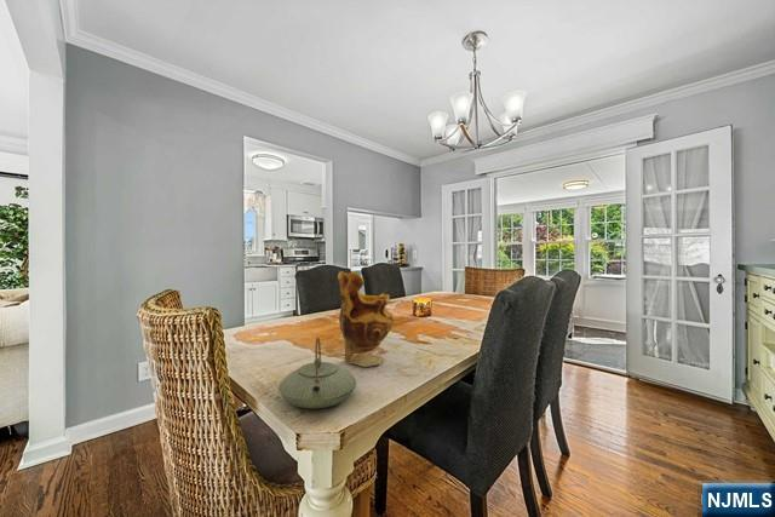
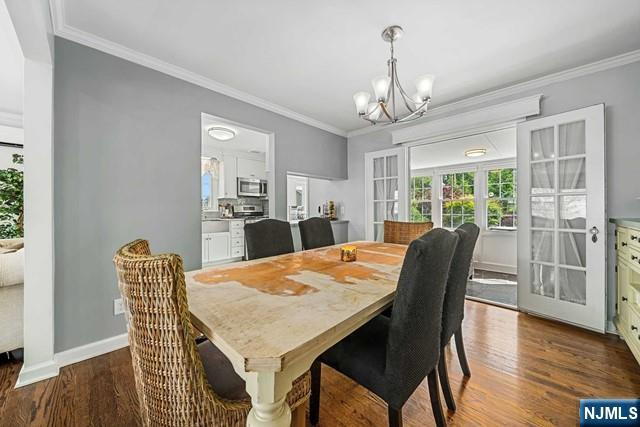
- vase [337,270,395,368]
- teapot [277,335,357,409]
